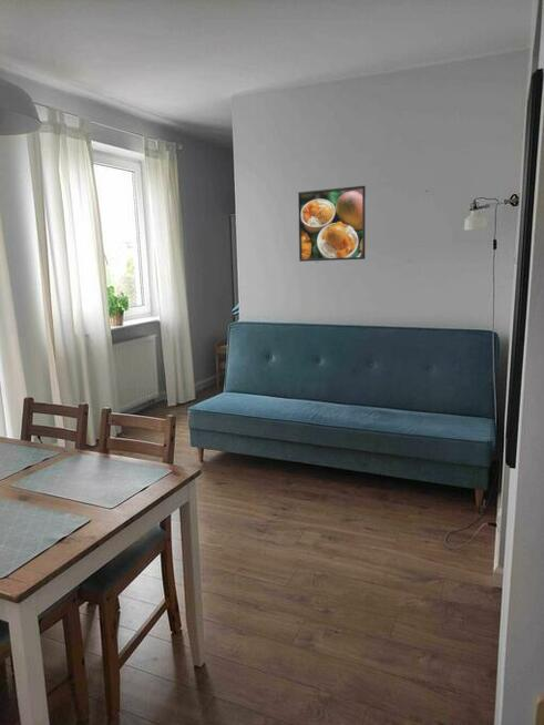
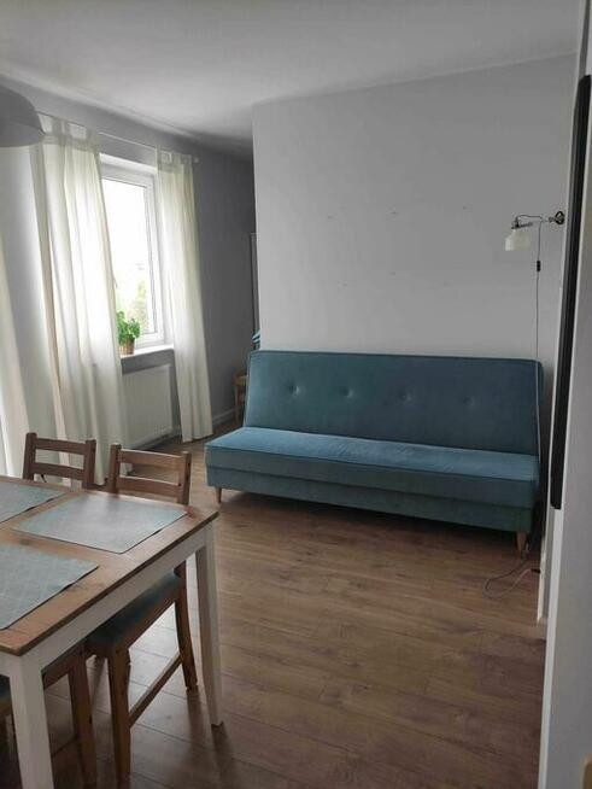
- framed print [297,185,367,263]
